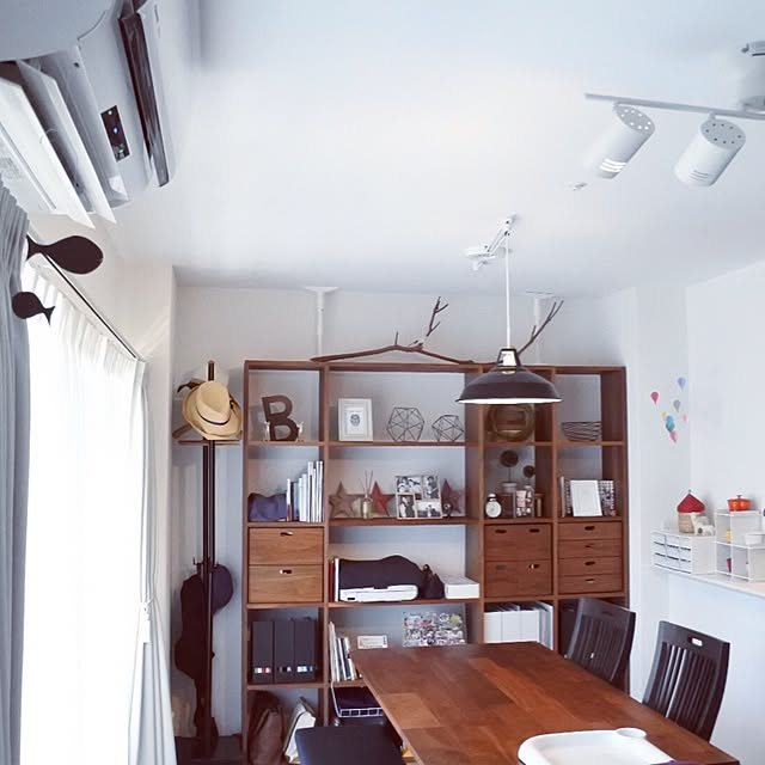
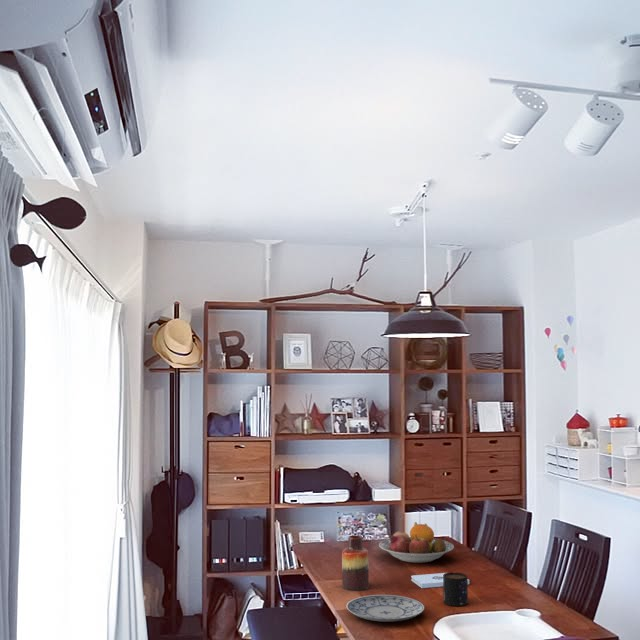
+ notepad [410,571,470,589]
+ mug [442,571,469,607]
+ vase [341,534,370,592]
+ plate [345,594,426,623]
+ fruit bowl [378,521,455,564]
